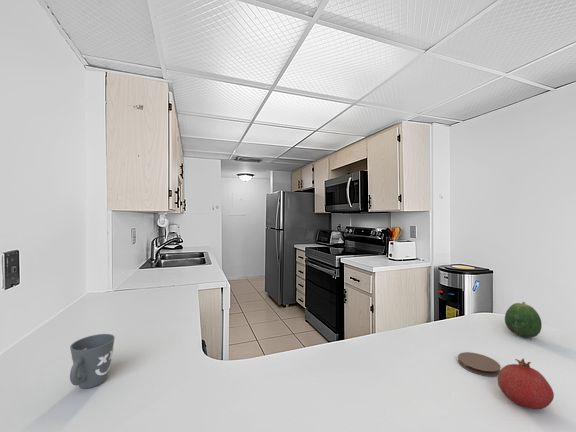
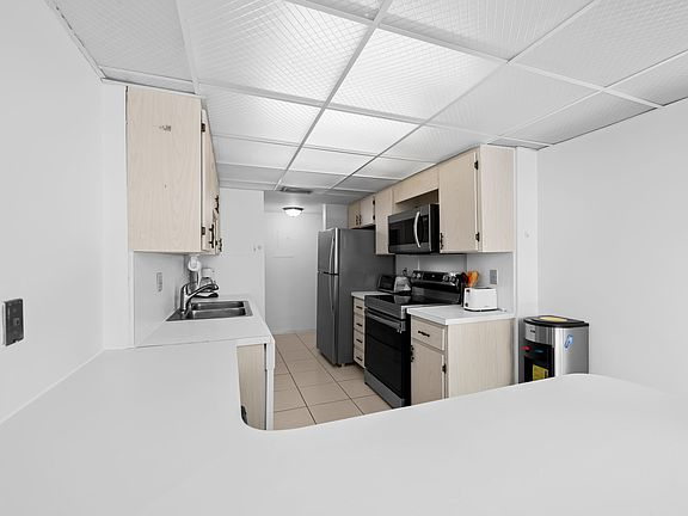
- mug [69,333,115,389]
- fruit [497,358,555,410]
- coaster [457,351,502,377]
- fruit [504,301,543,339]
